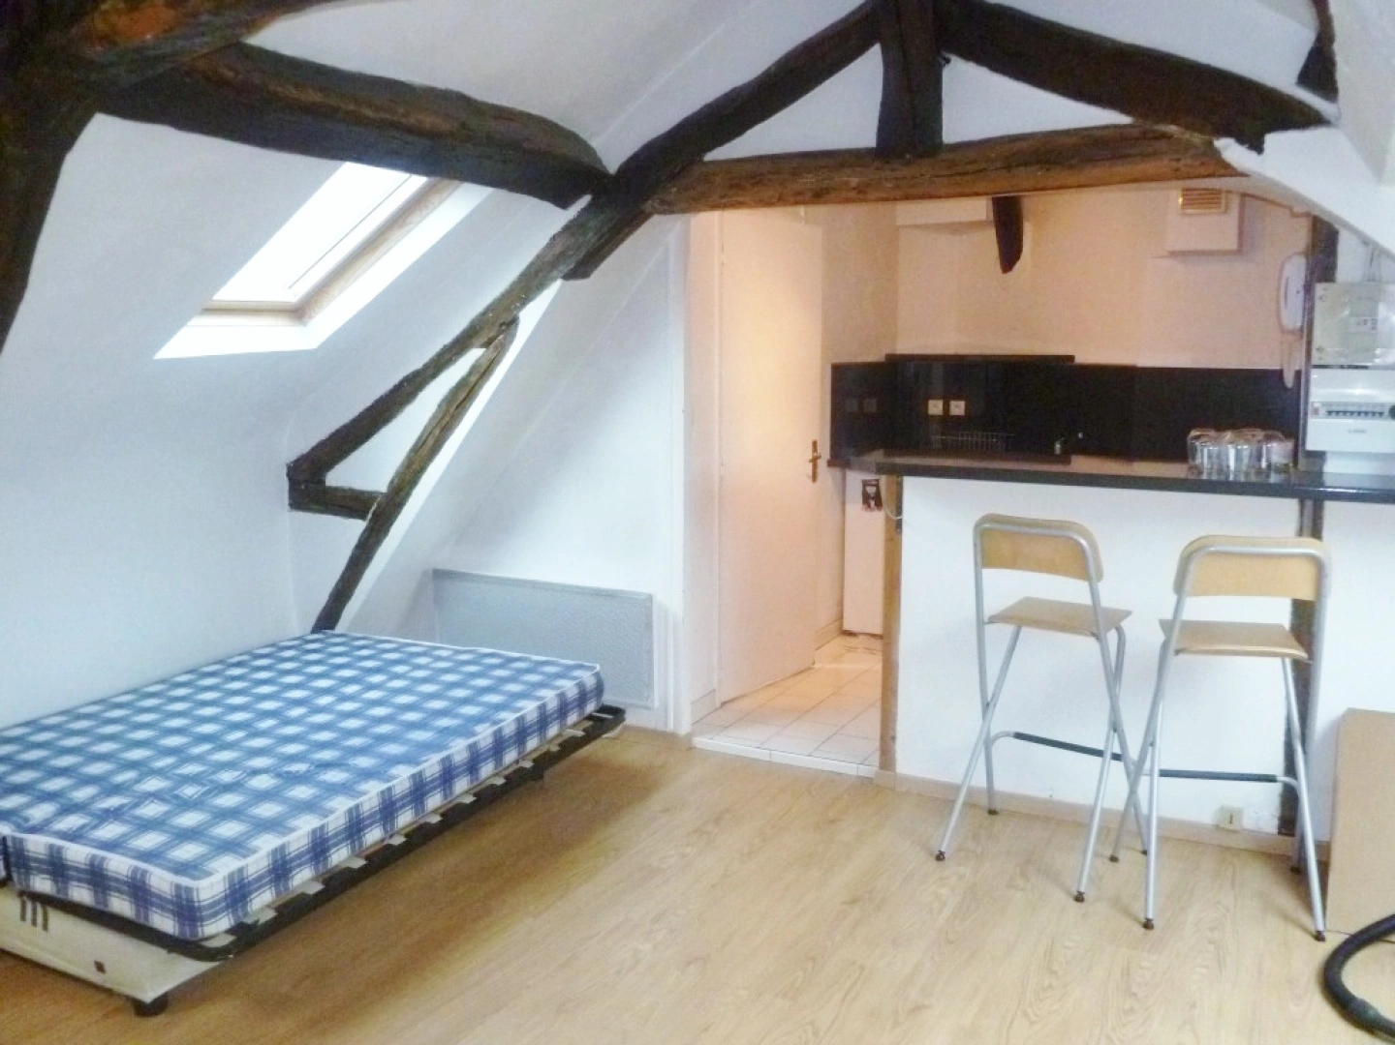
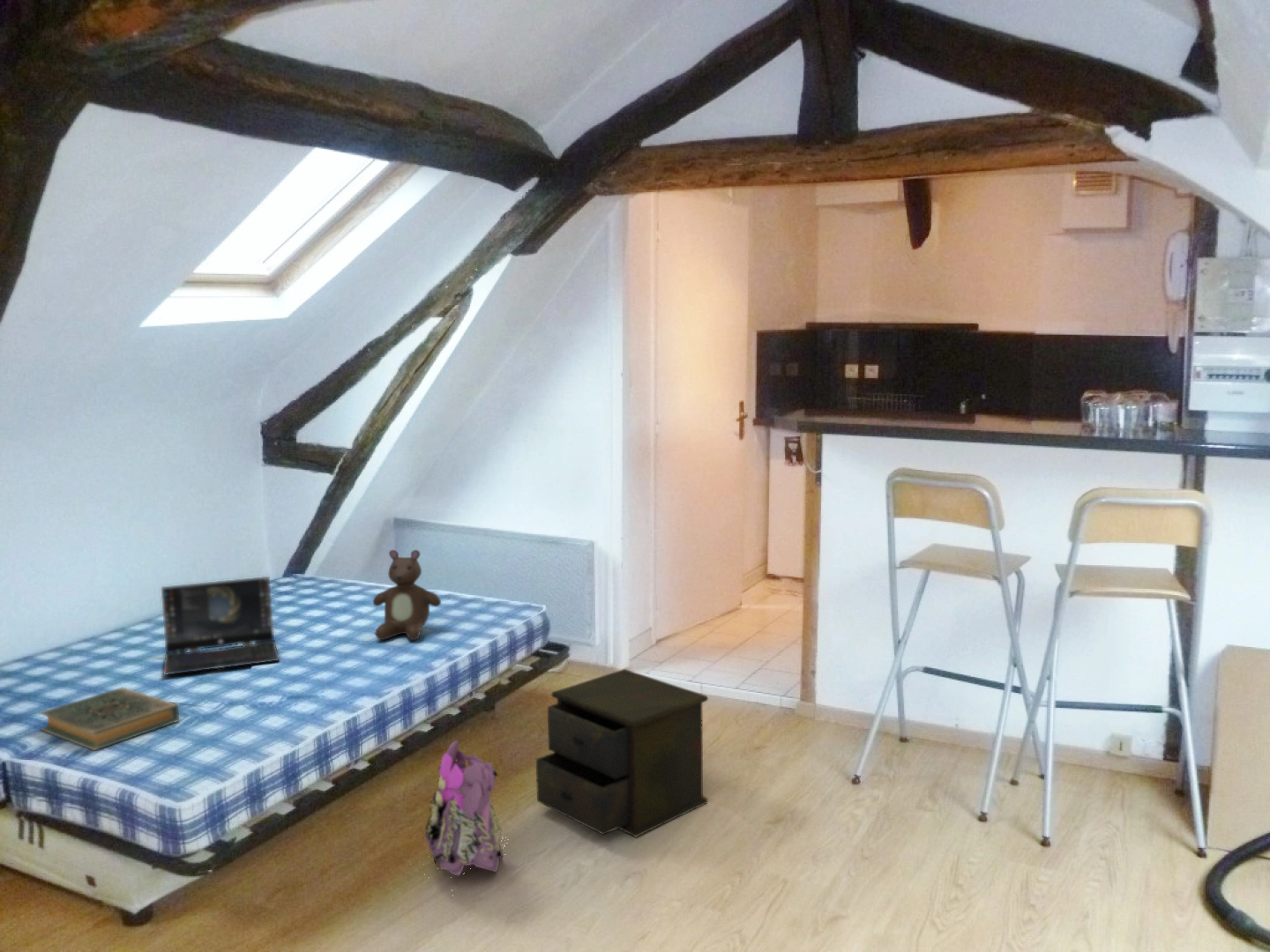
+ hardback book [38,687,180,752]
+ laptop computer [161,576,280,676]
+ backpack [417,740,504,885]
+ nightstand [535,668,709,838]
+ teddy bear [372,549,442,642]
